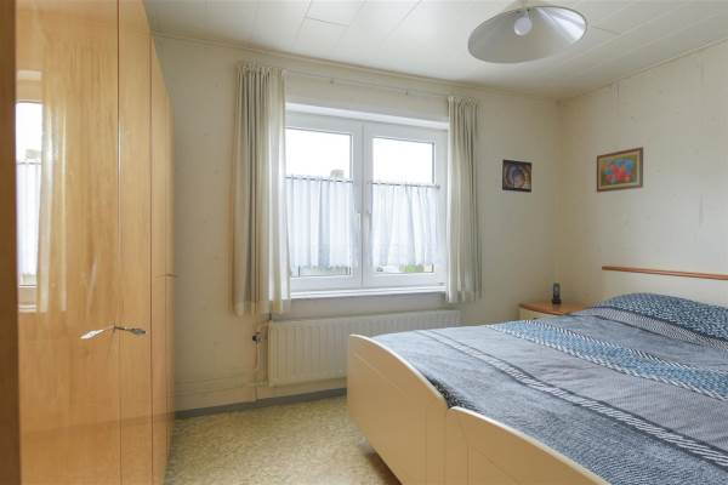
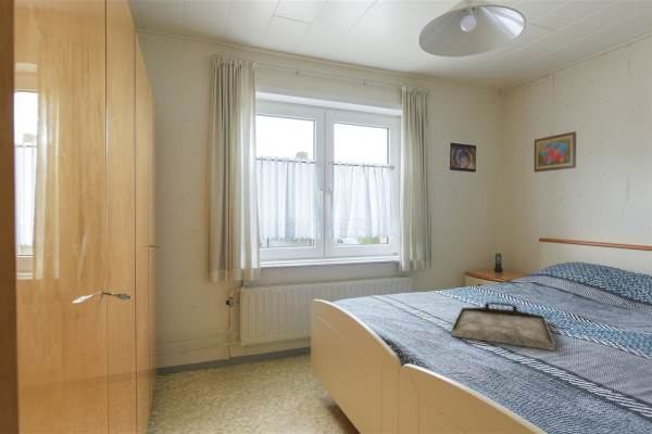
+ serving tray [450,301,556,352]
